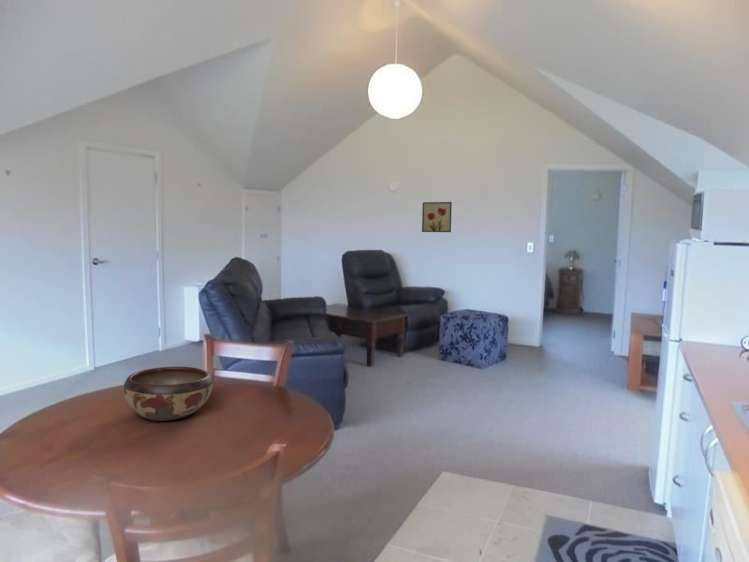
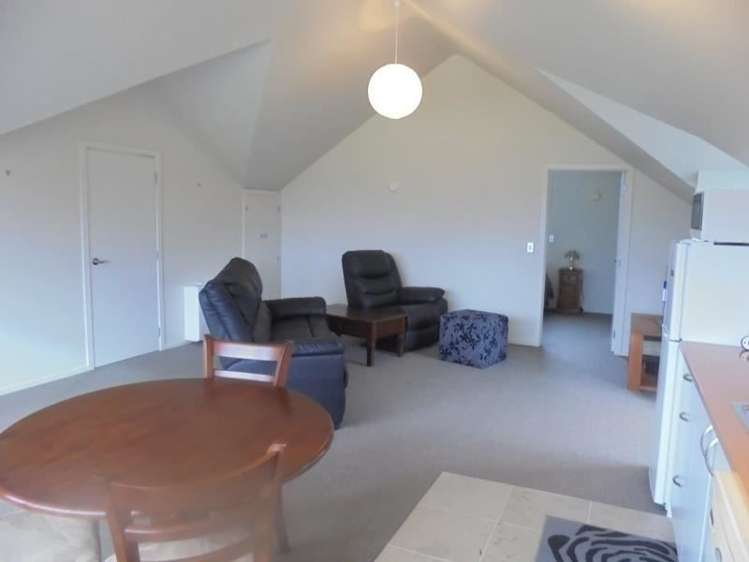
- wall art [421,201,453,233]
- decorative bowl [123,366,214,422]
